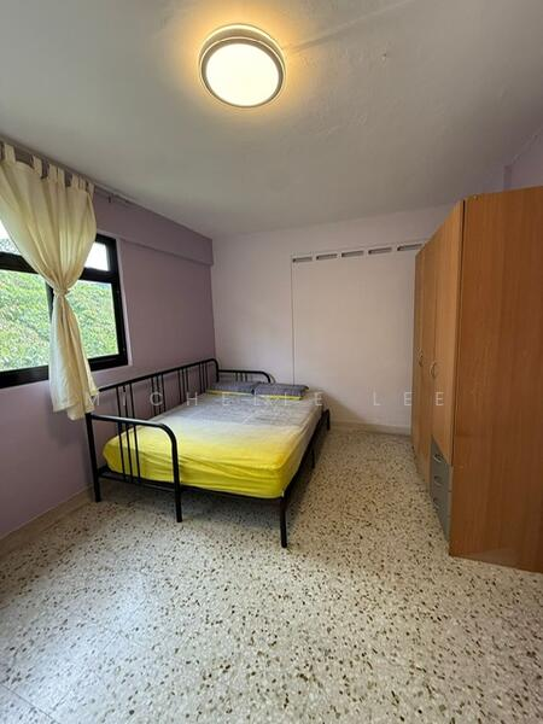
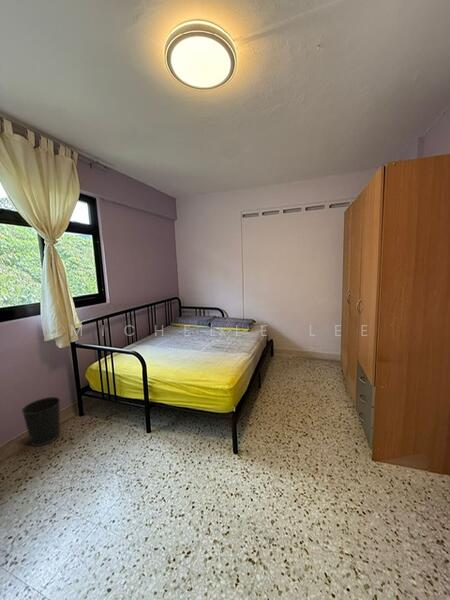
+ wastebasket [21,396,61,447]
